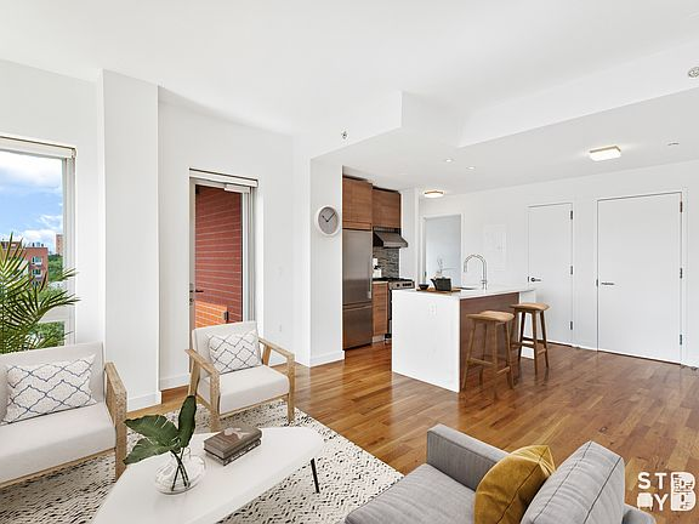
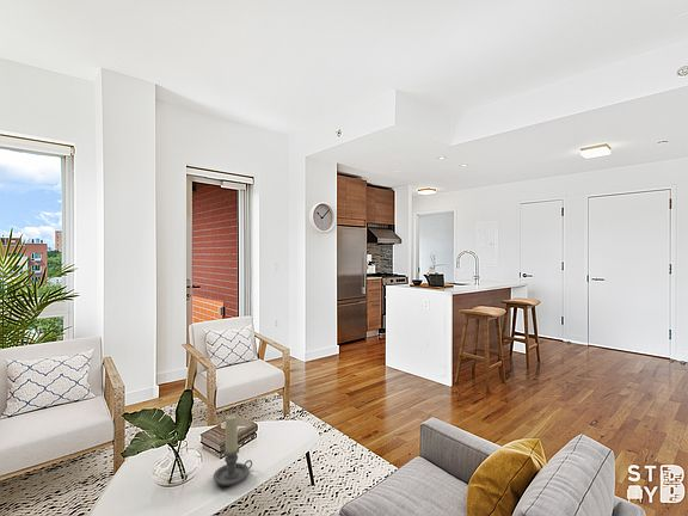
+ candle holder [213,413,253,486]
